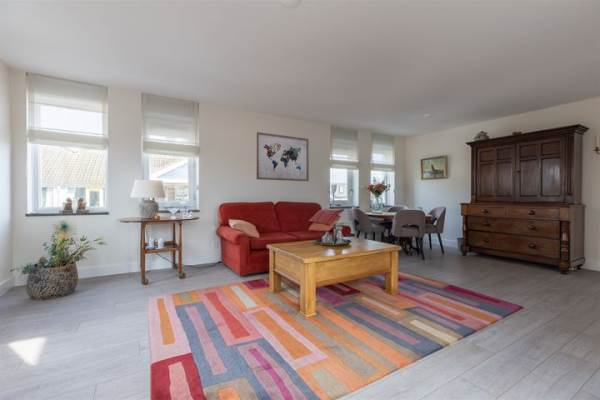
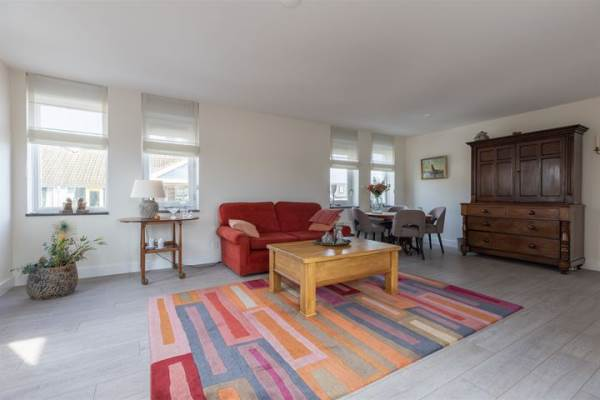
- wall art [255,131,310,182]
